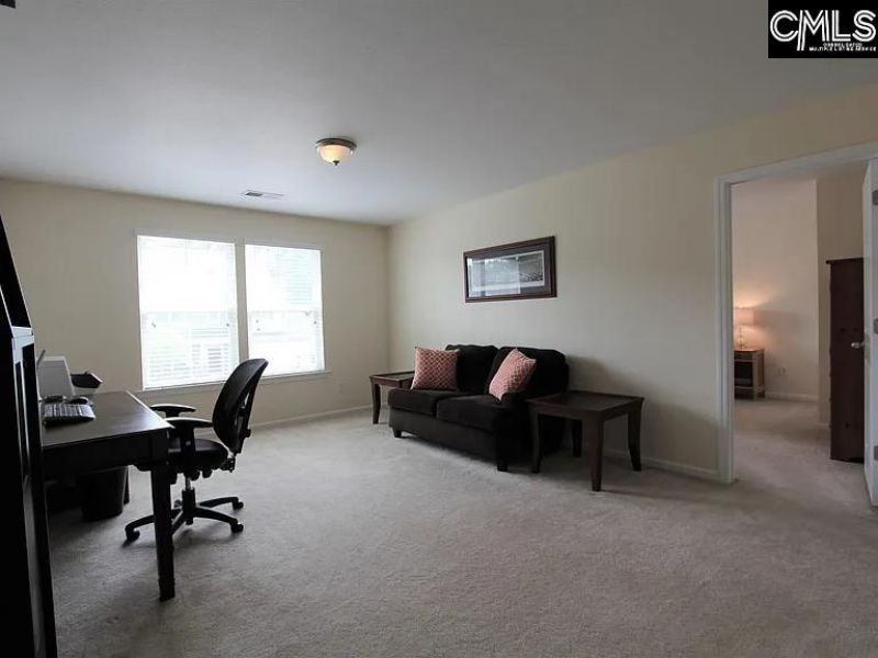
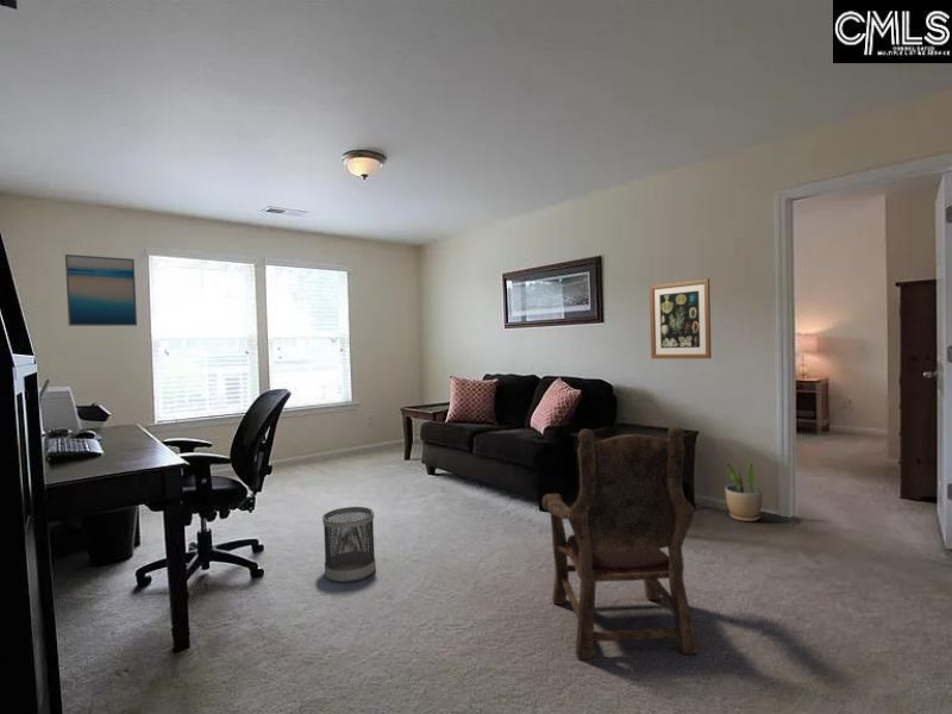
+ wastebasket [321,506,377,584]
+ armchair [541,425,700,660]
+ potted plant [724,459,763,522]
+ wall art [64,253,138,327]
+ wall art [649,277,713,359]
